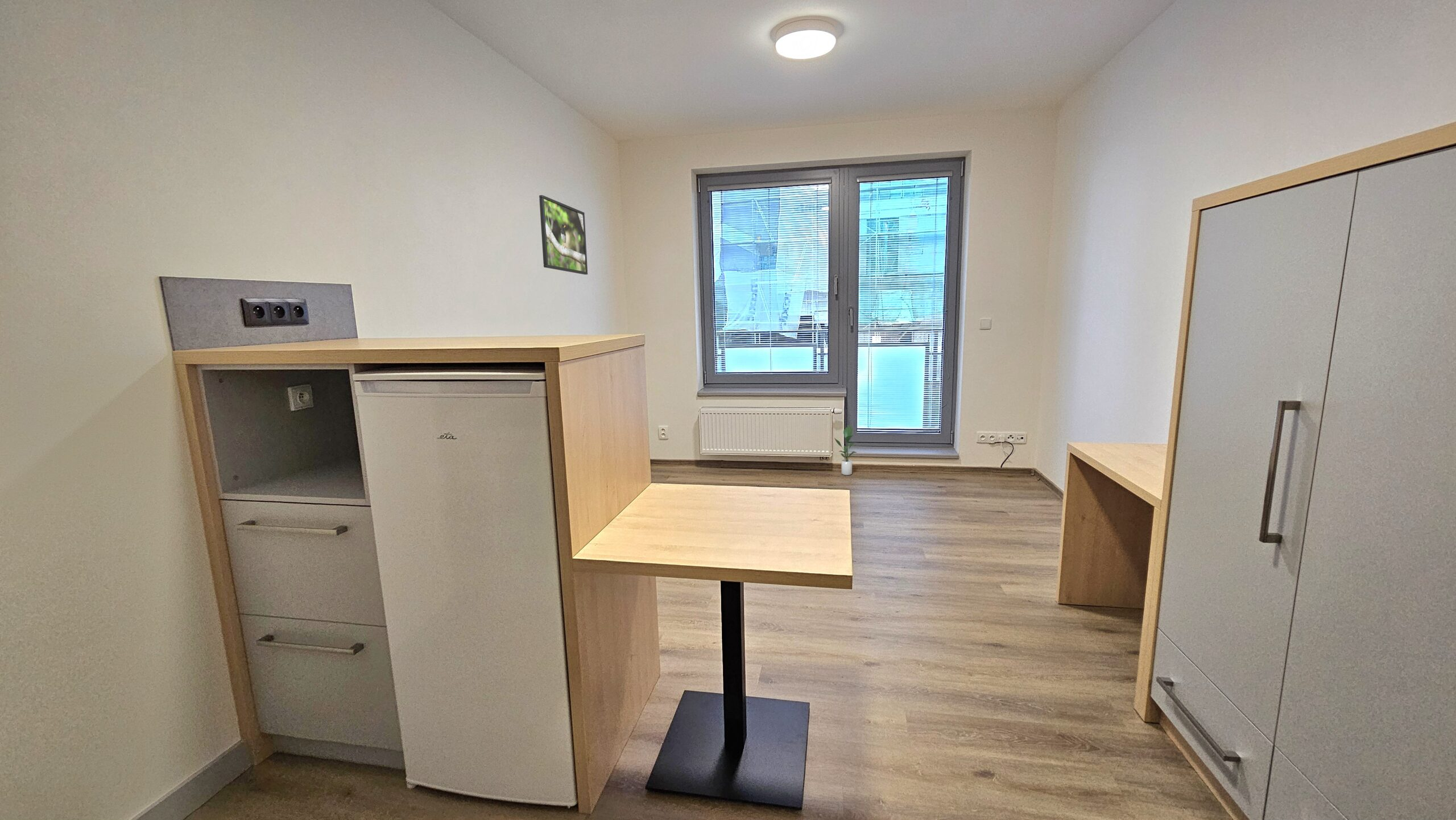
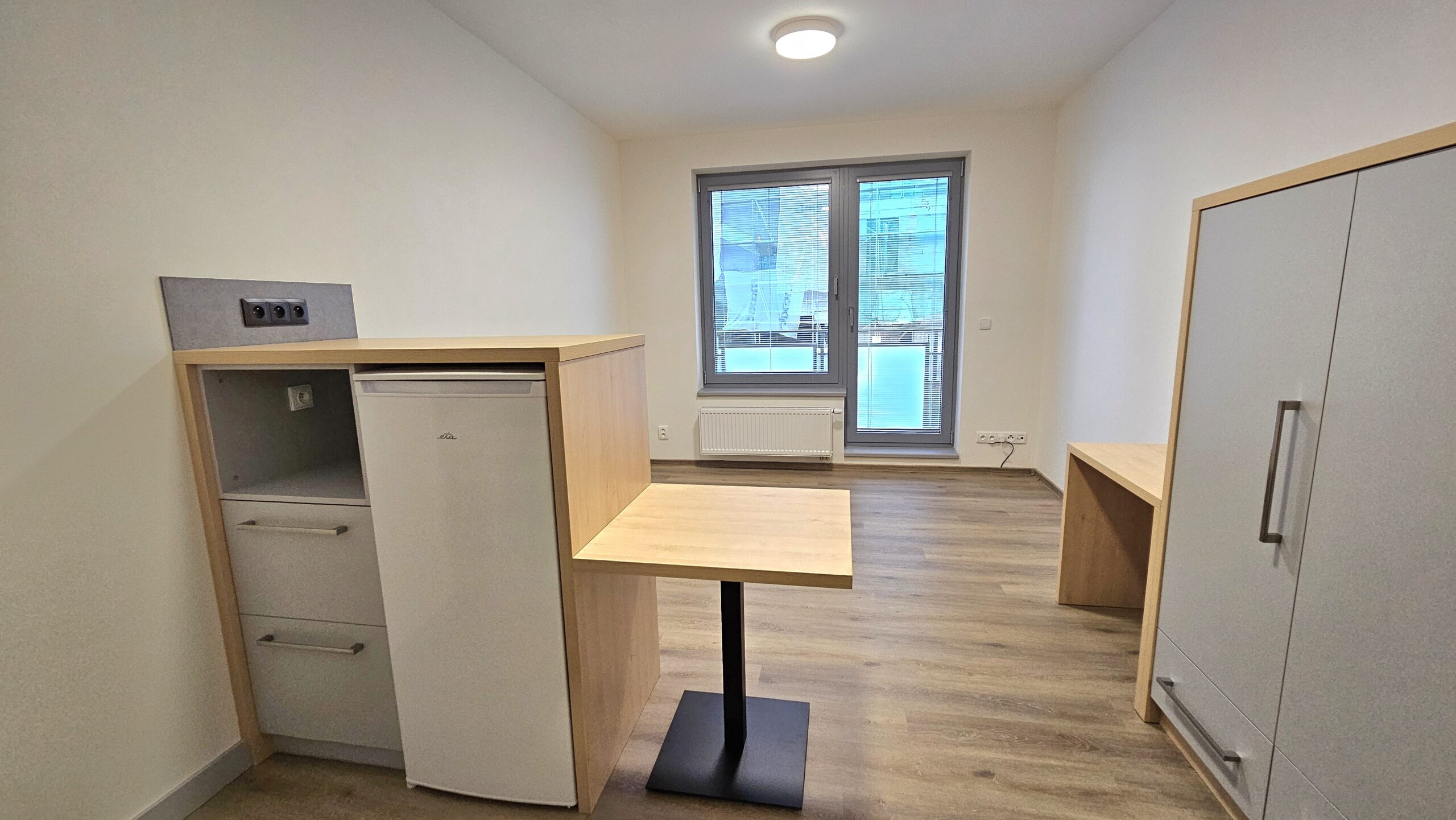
- potted plant [834,426,858,476]
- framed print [539,195,588,275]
